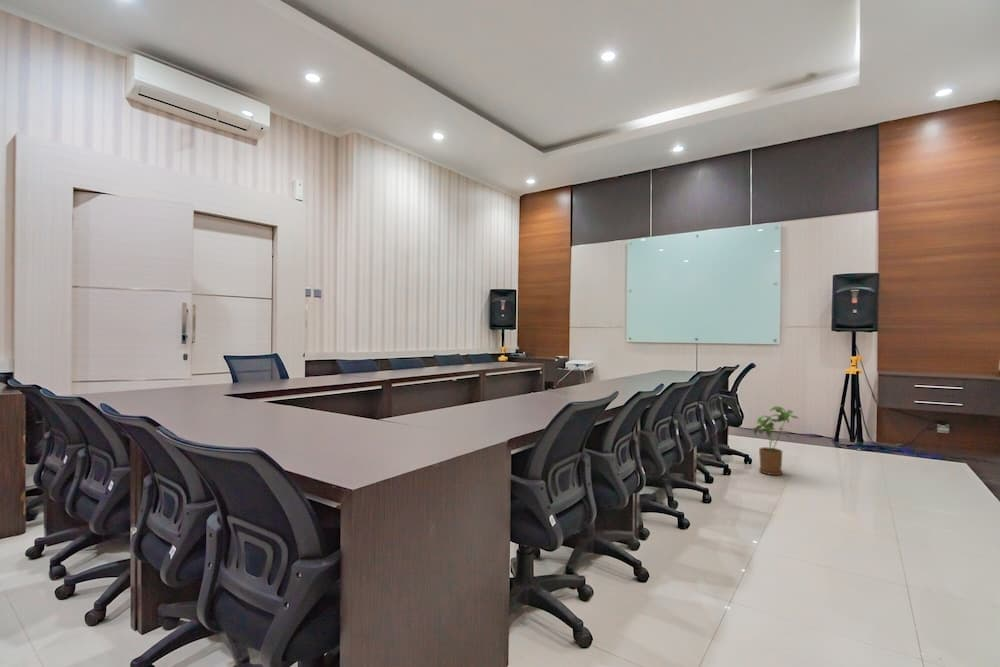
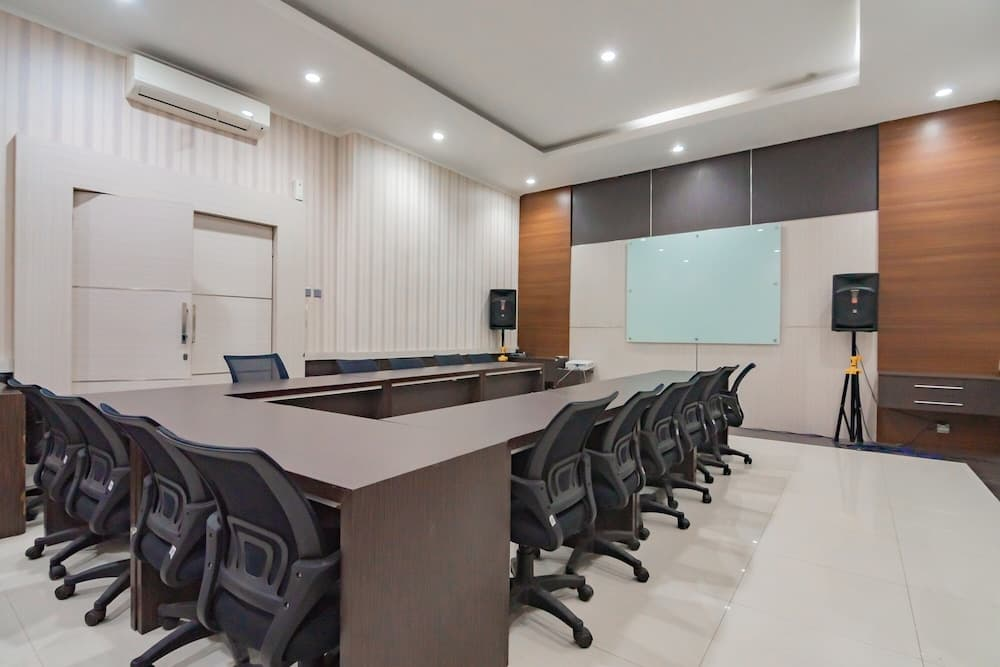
- house plant [753,405,799,476]
